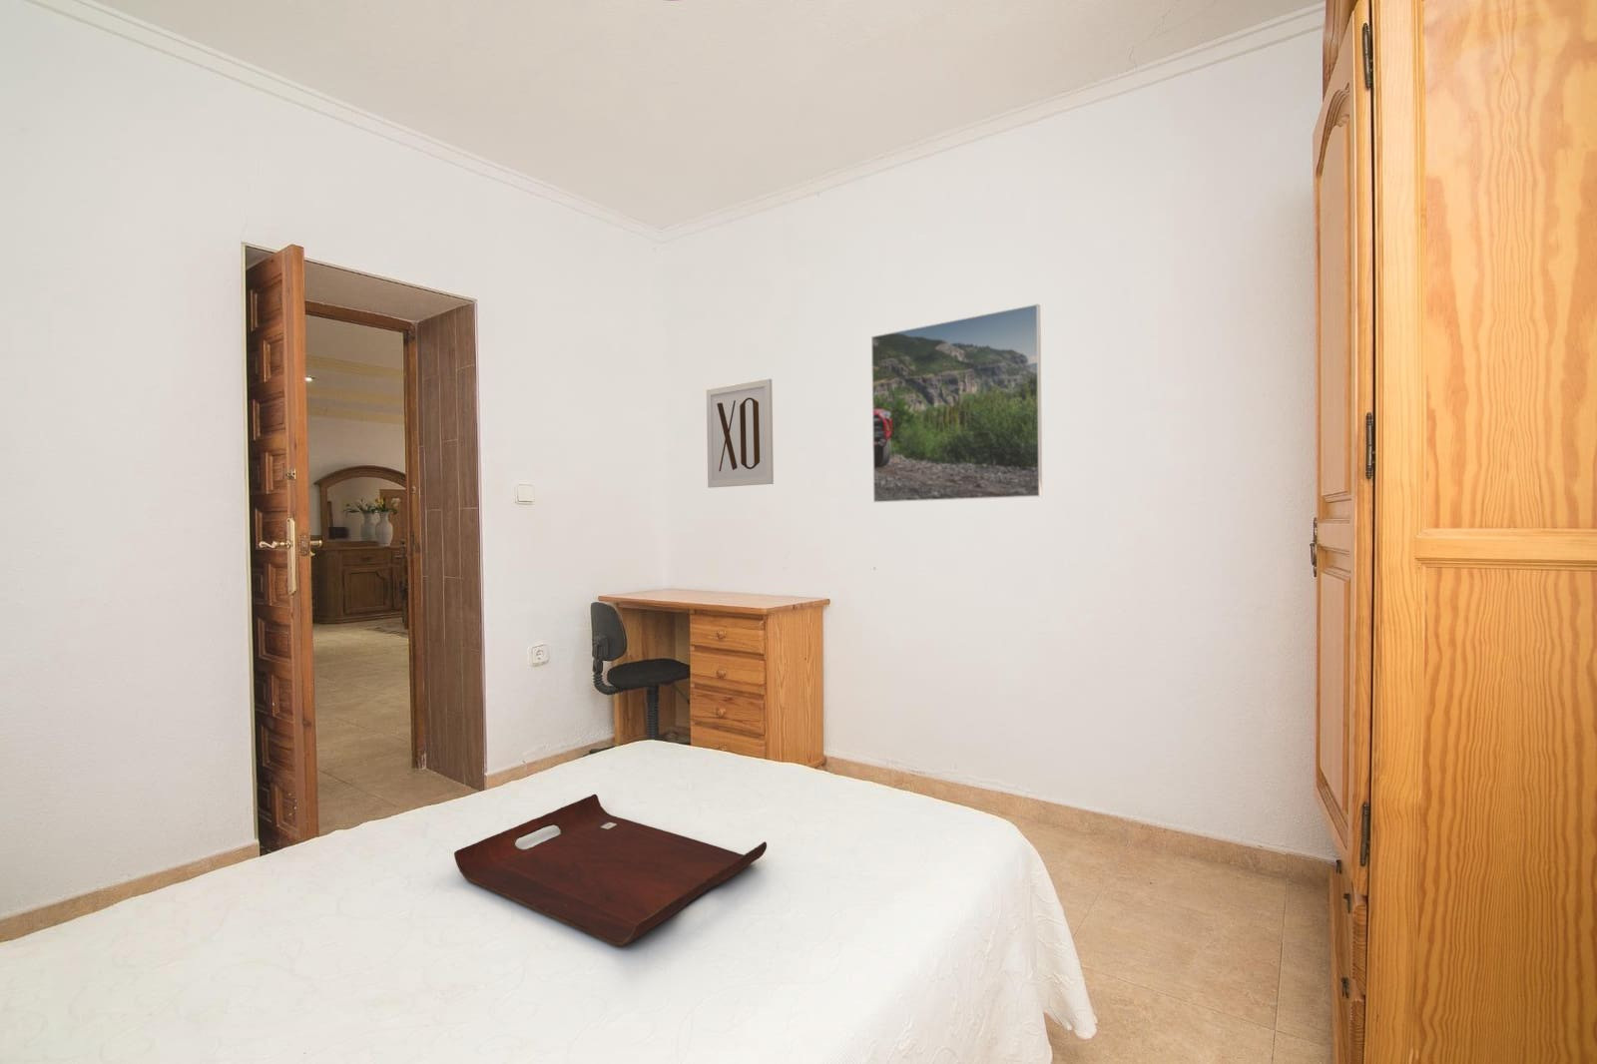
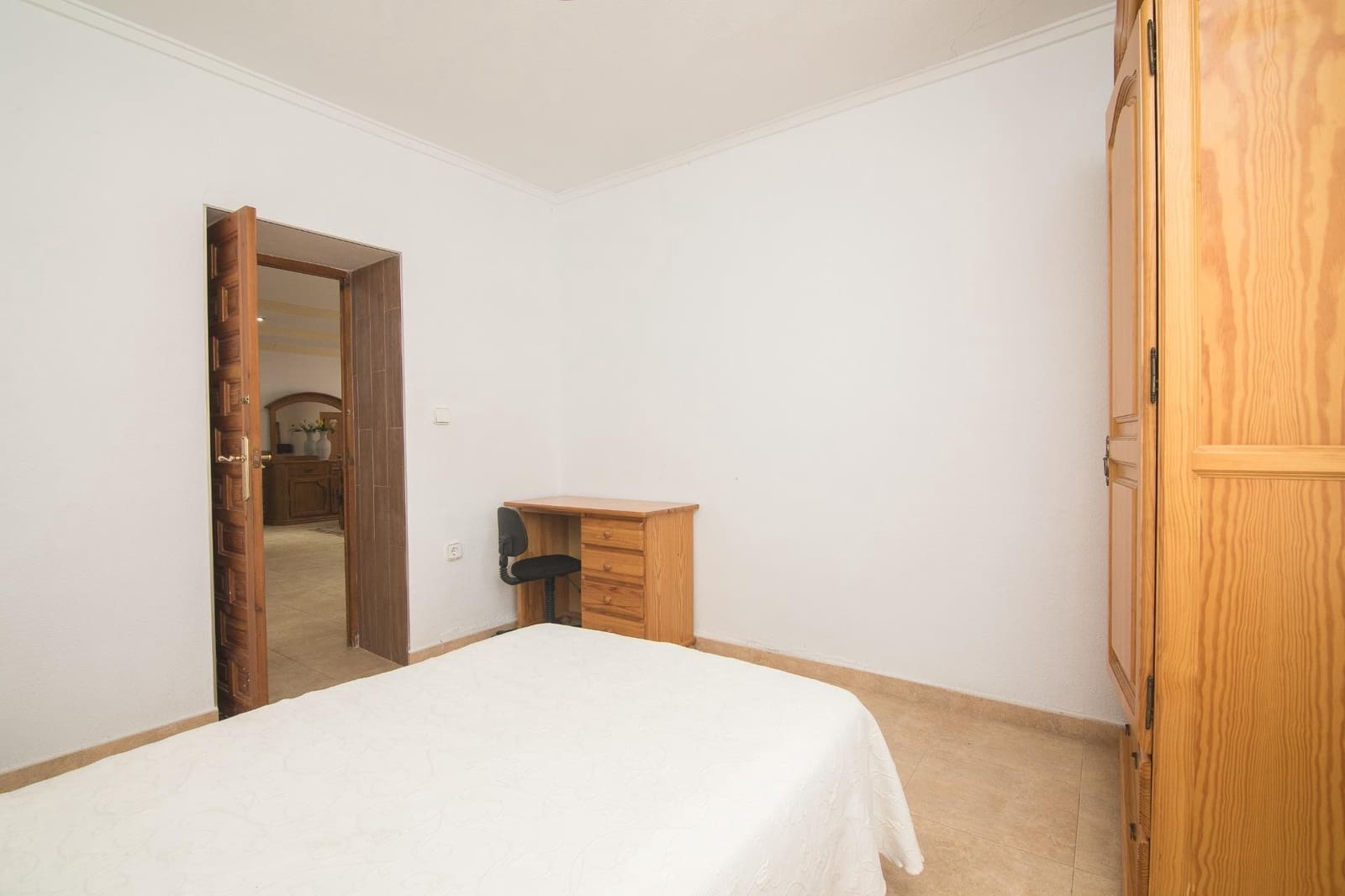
- serving tray [454,793,767,948]
- wall art [705,378,774,489]
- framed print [870,303,1043,504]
